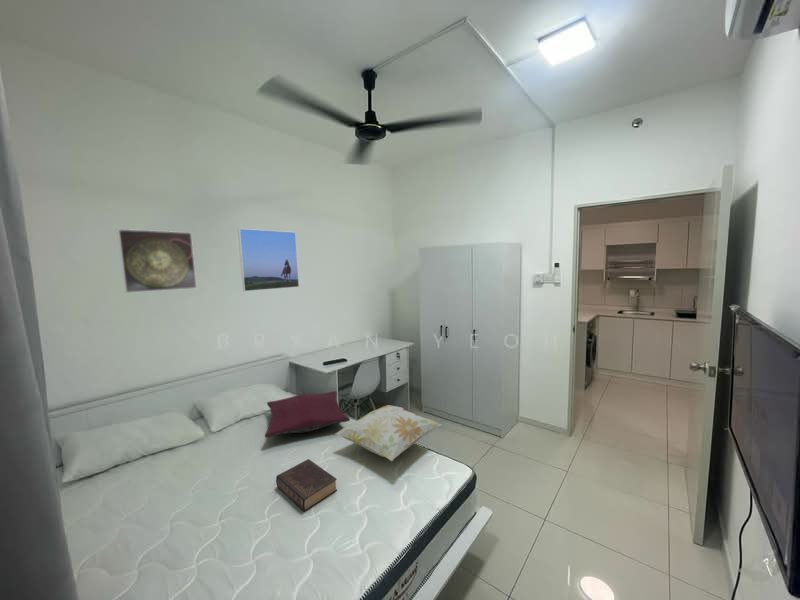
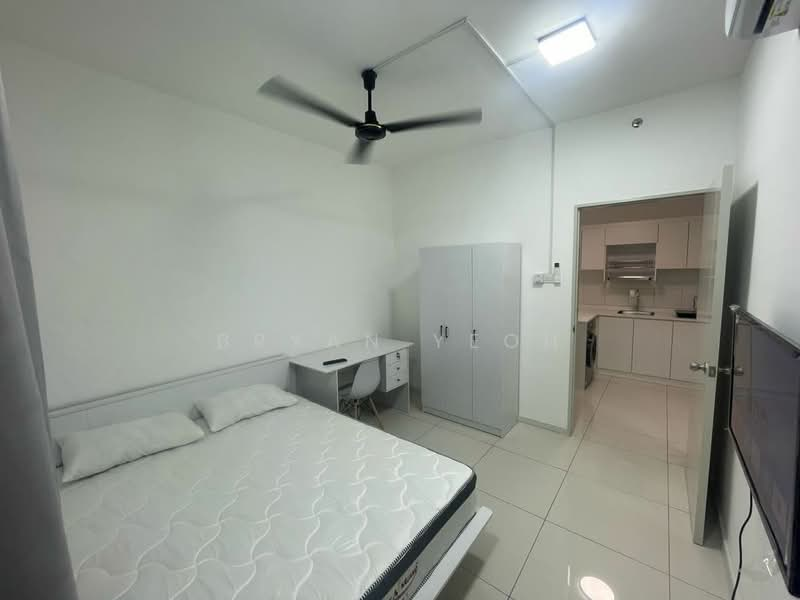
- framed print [237,228,300,292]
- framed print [116,228,198,294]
- decorative pillow [334,404,442,462]
- pillow [264,390,351,439]
- book [275,458,338,513]
